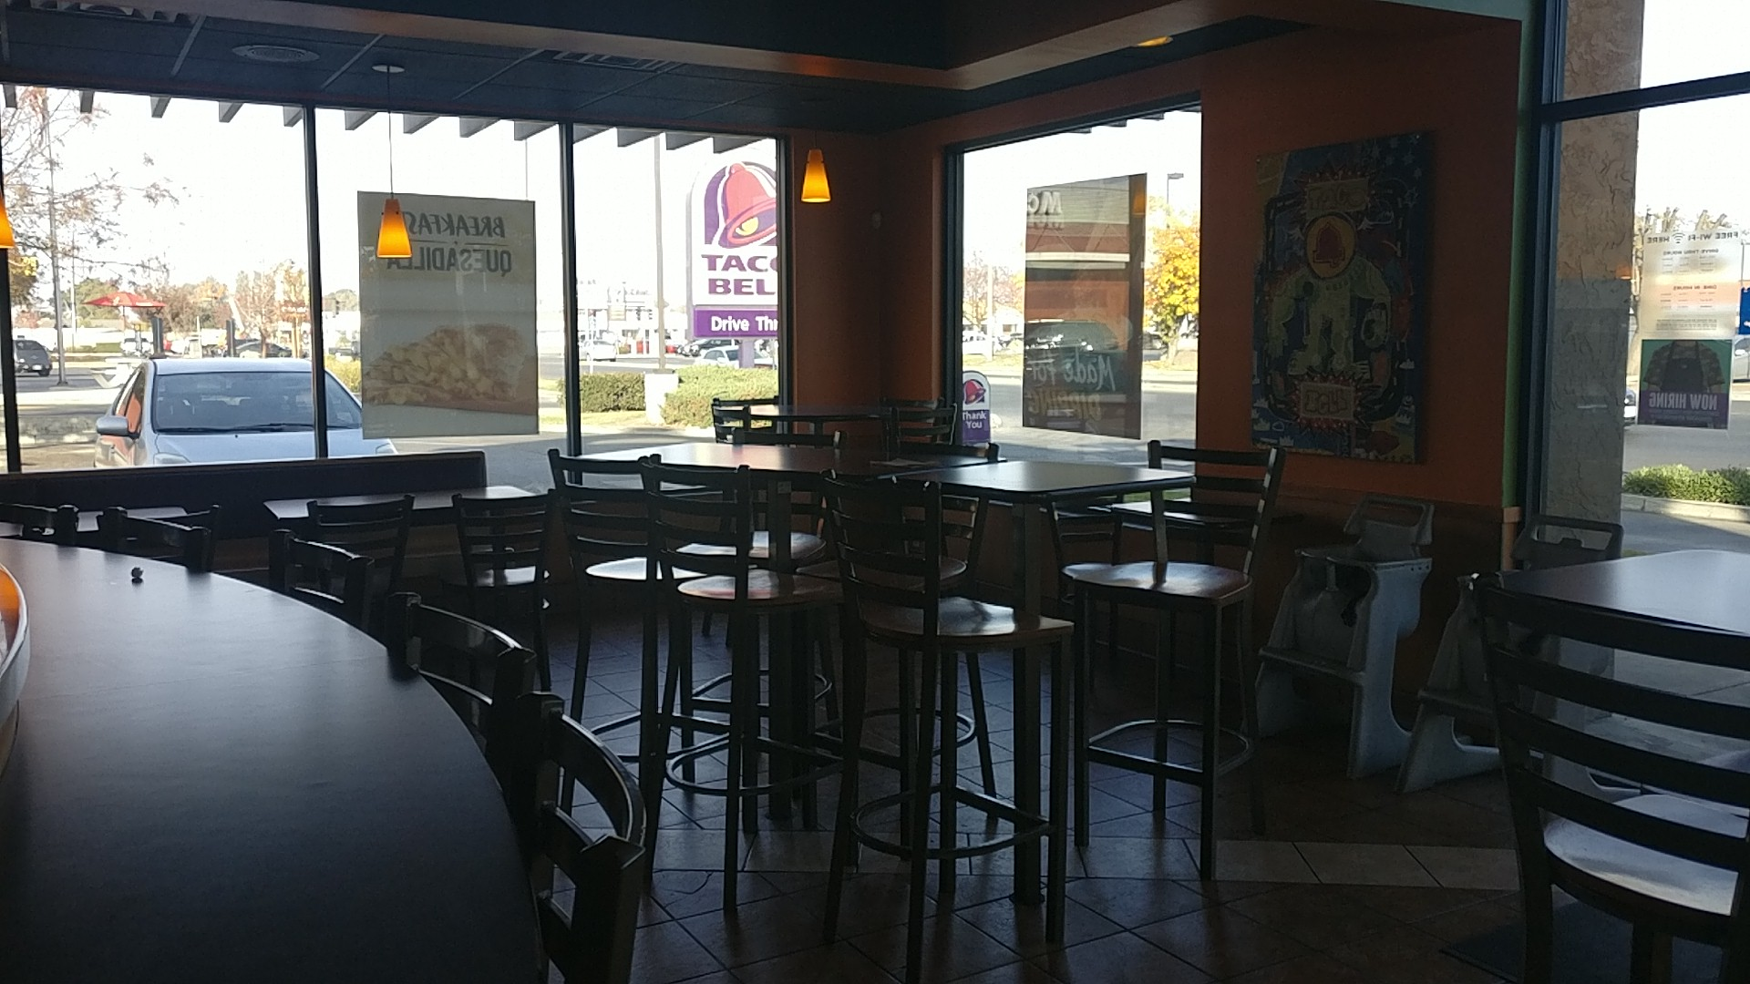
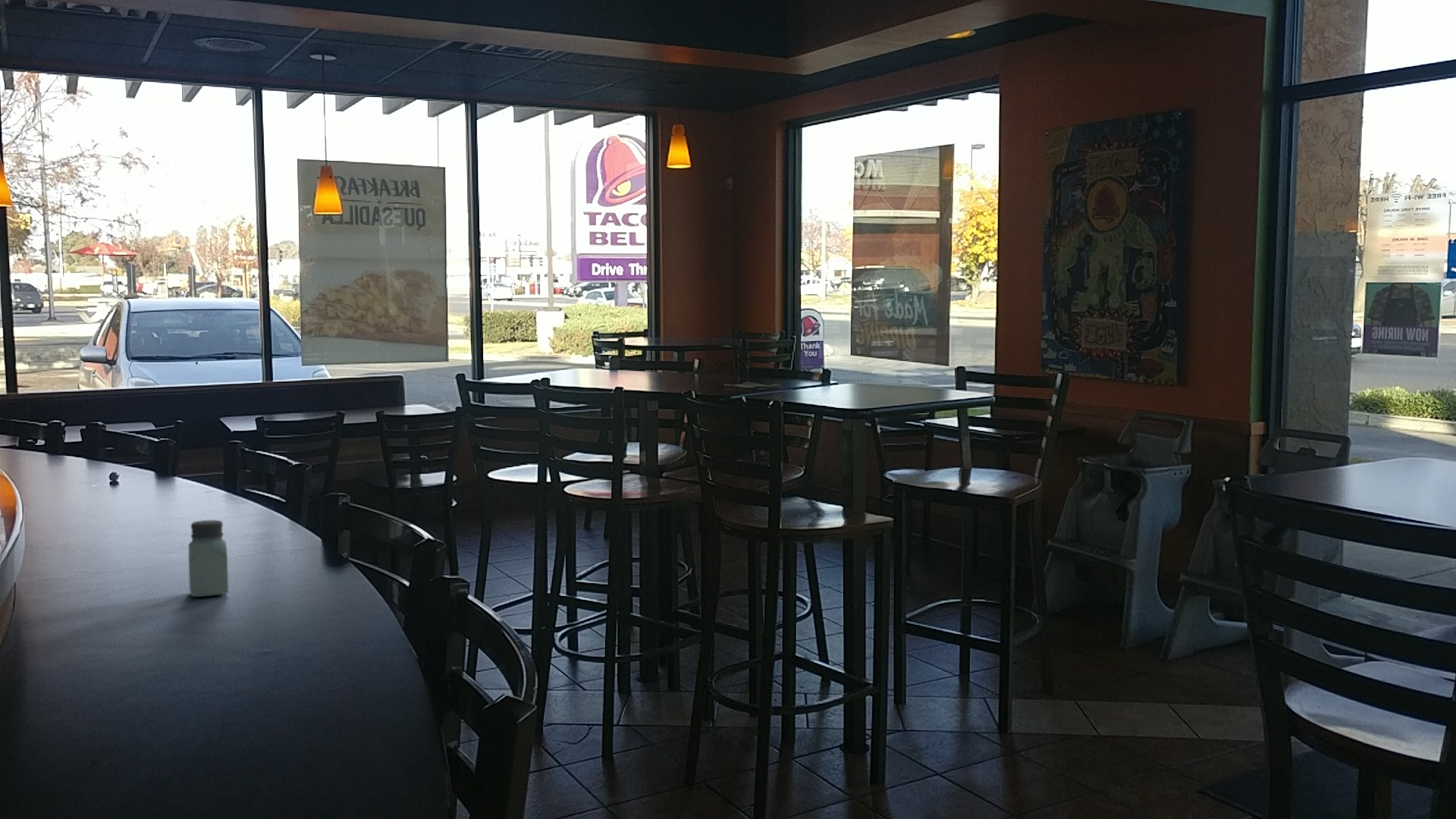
+ saltshaker [188,519,229,598]
